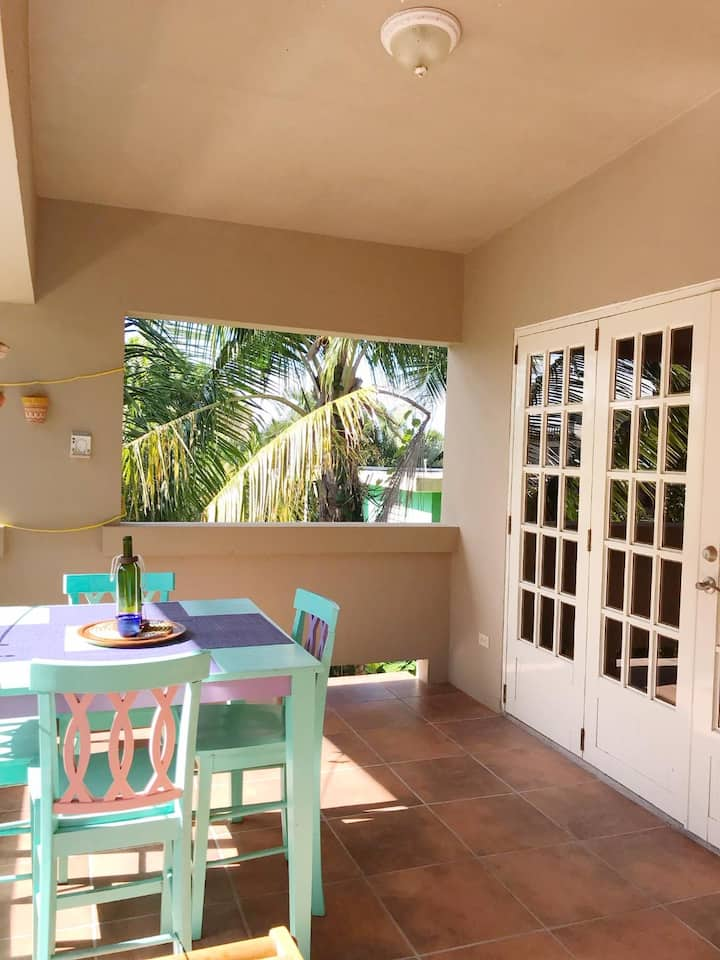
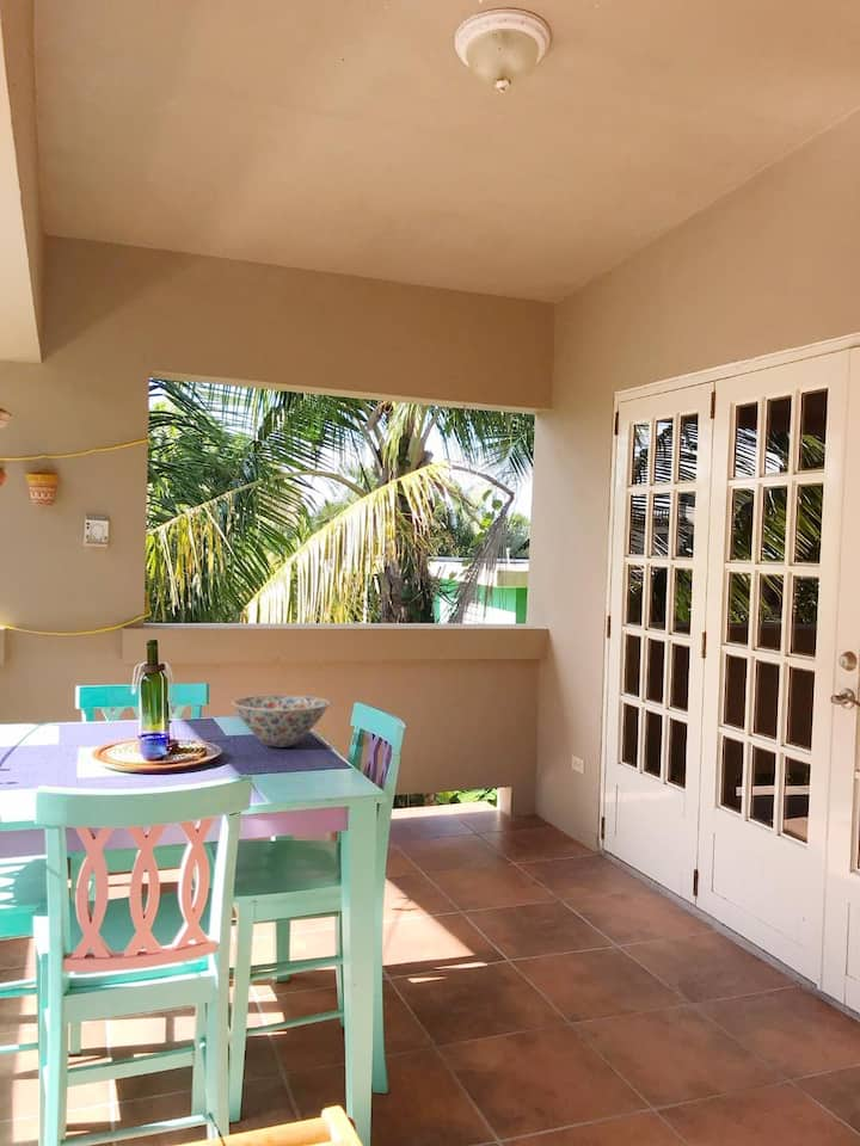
+ bowl [232,694,331,748]
